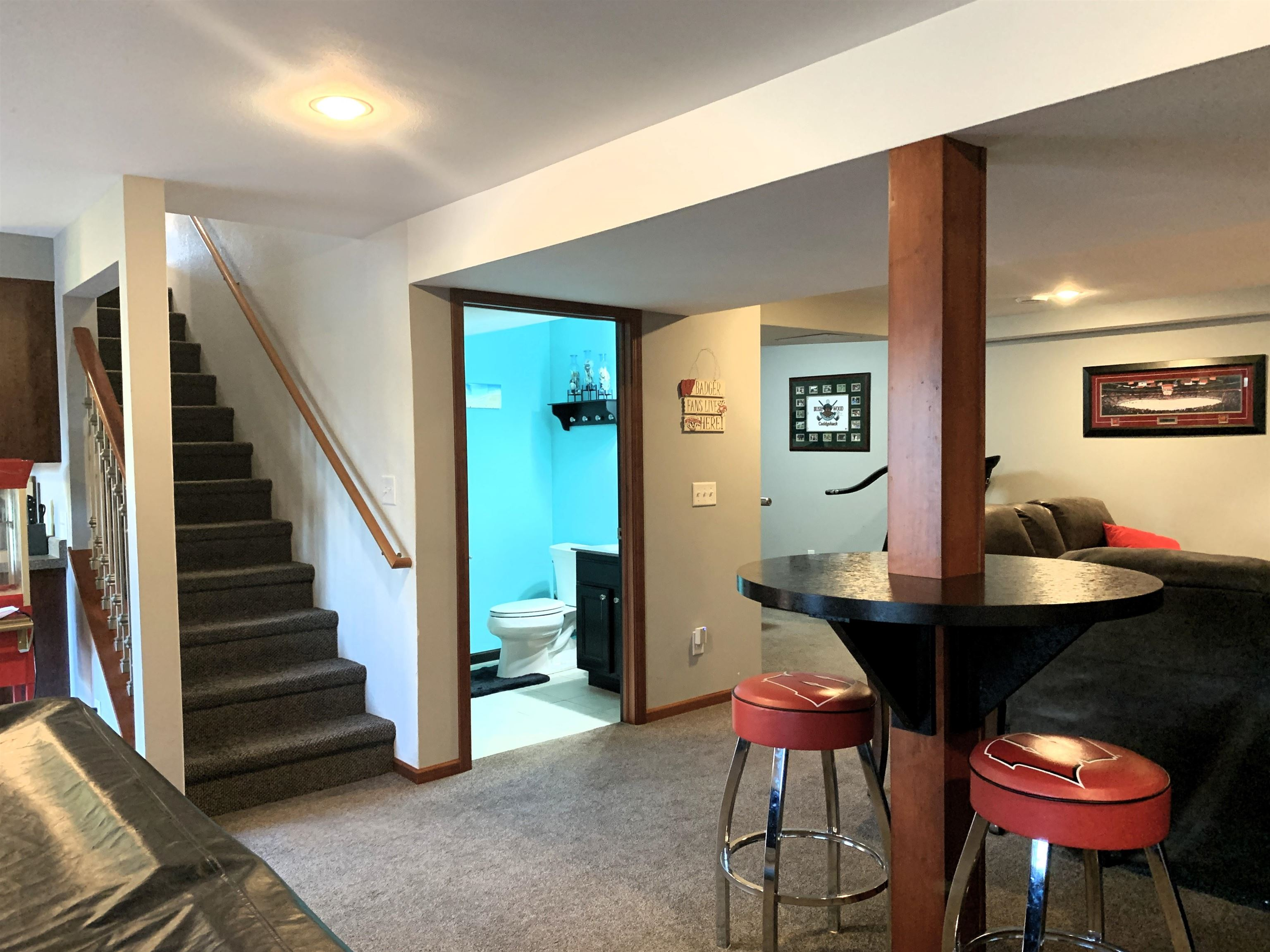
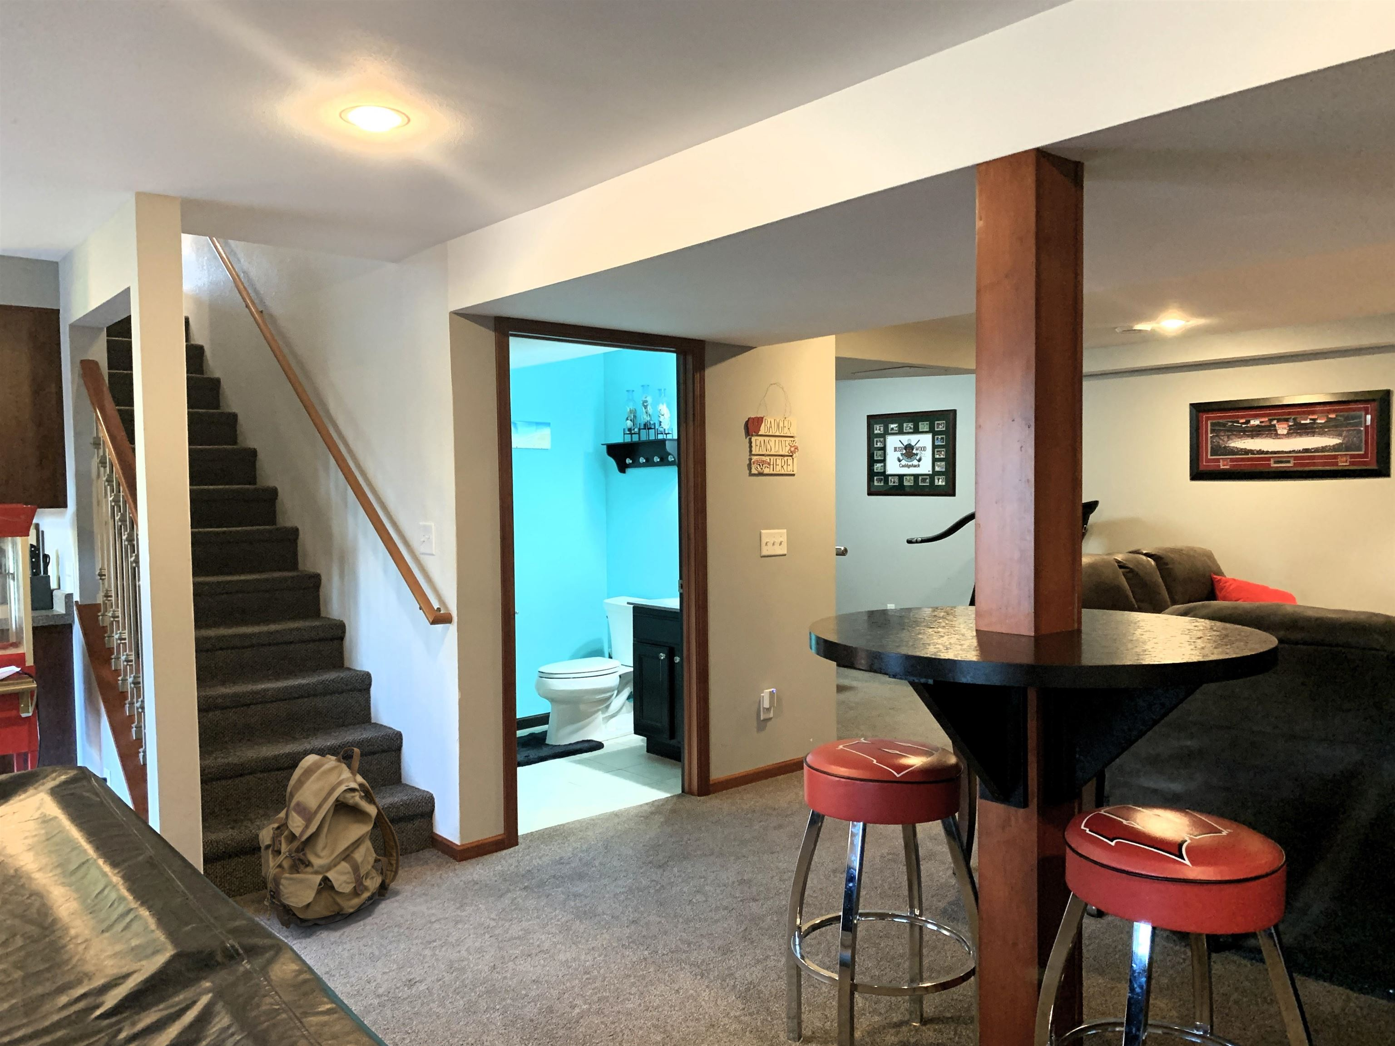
+ backpack [258,747,401,930]
